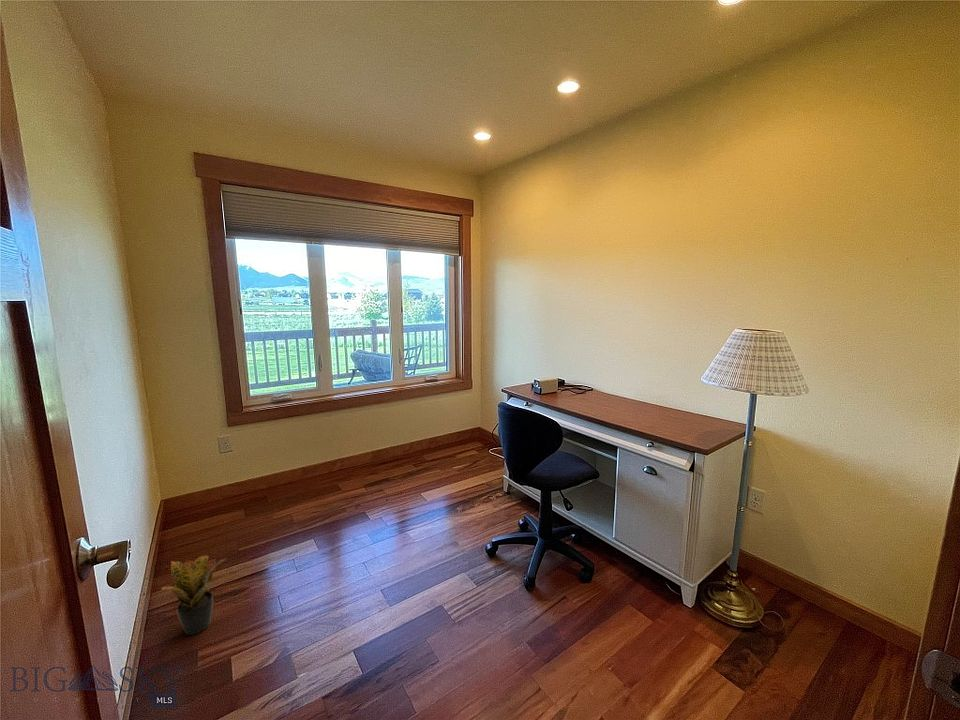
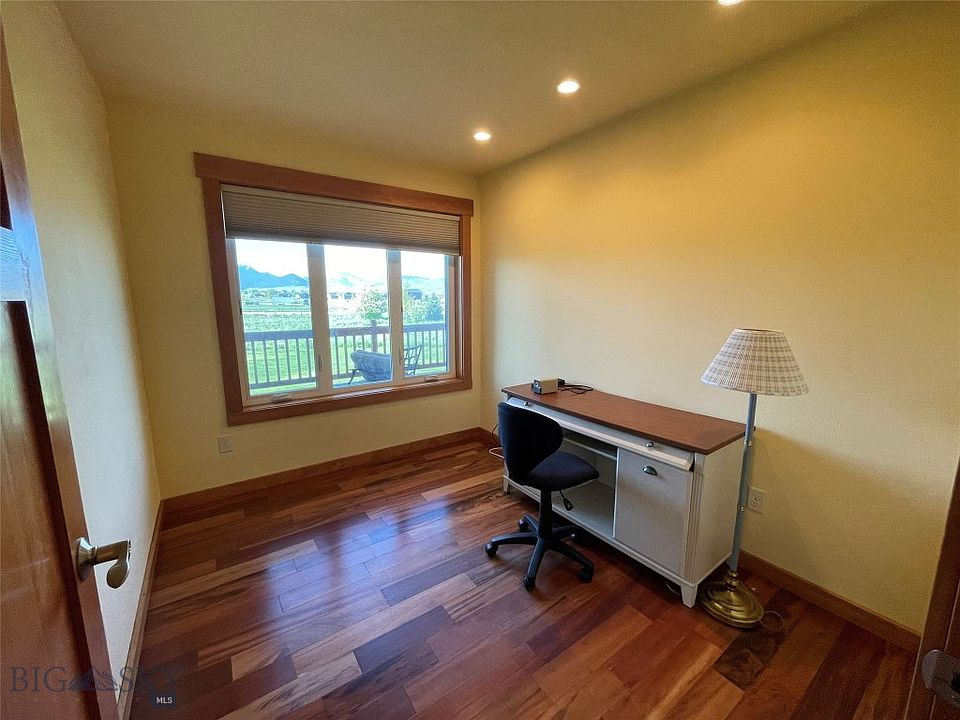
- potted plant [160,555,226,636]
